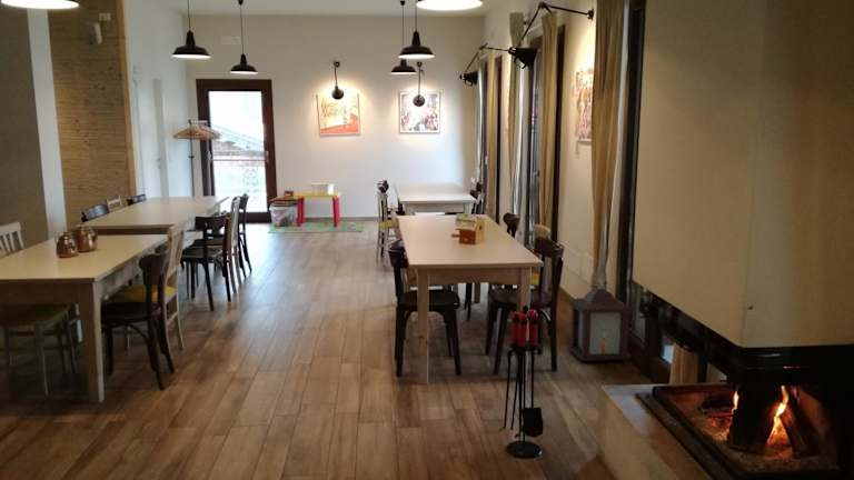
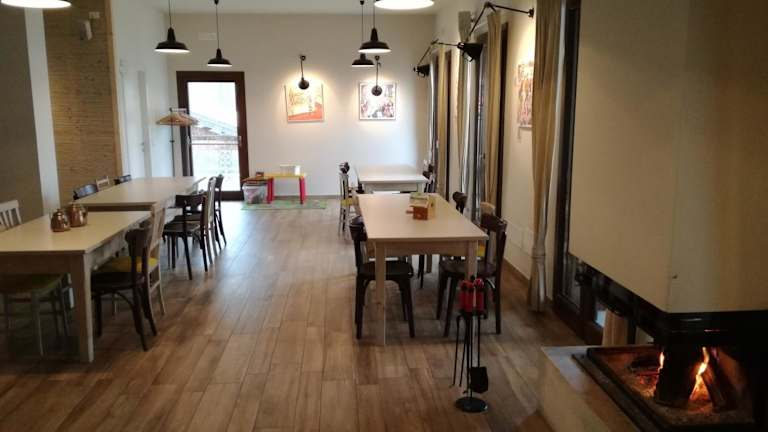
- lantern [566,279,635,362]
